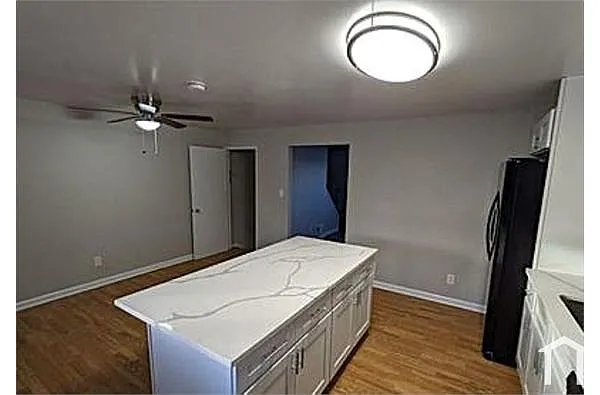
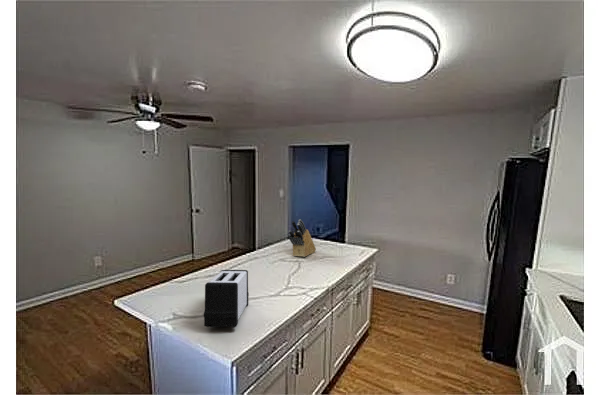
+ knife block [288,218,317,258]
+ toaster [203,269,250,329]
